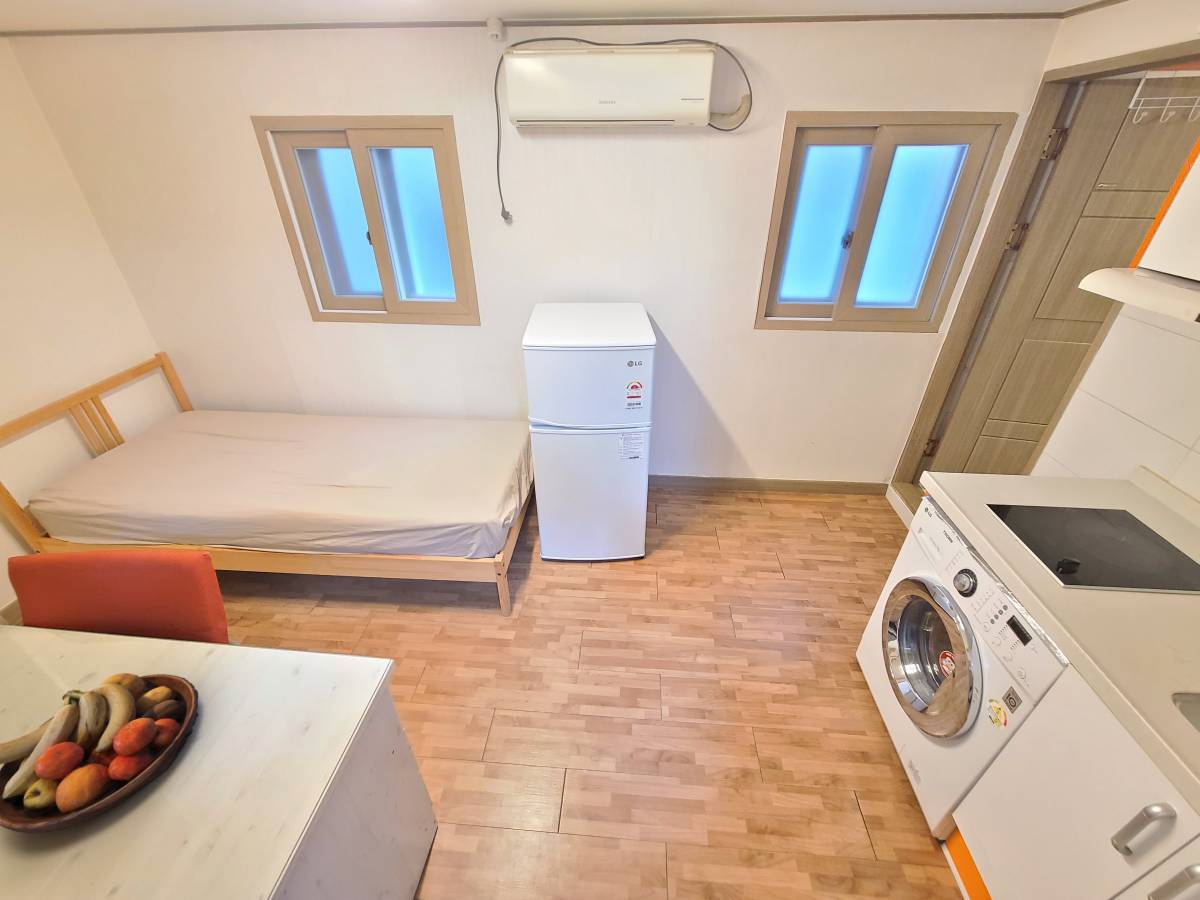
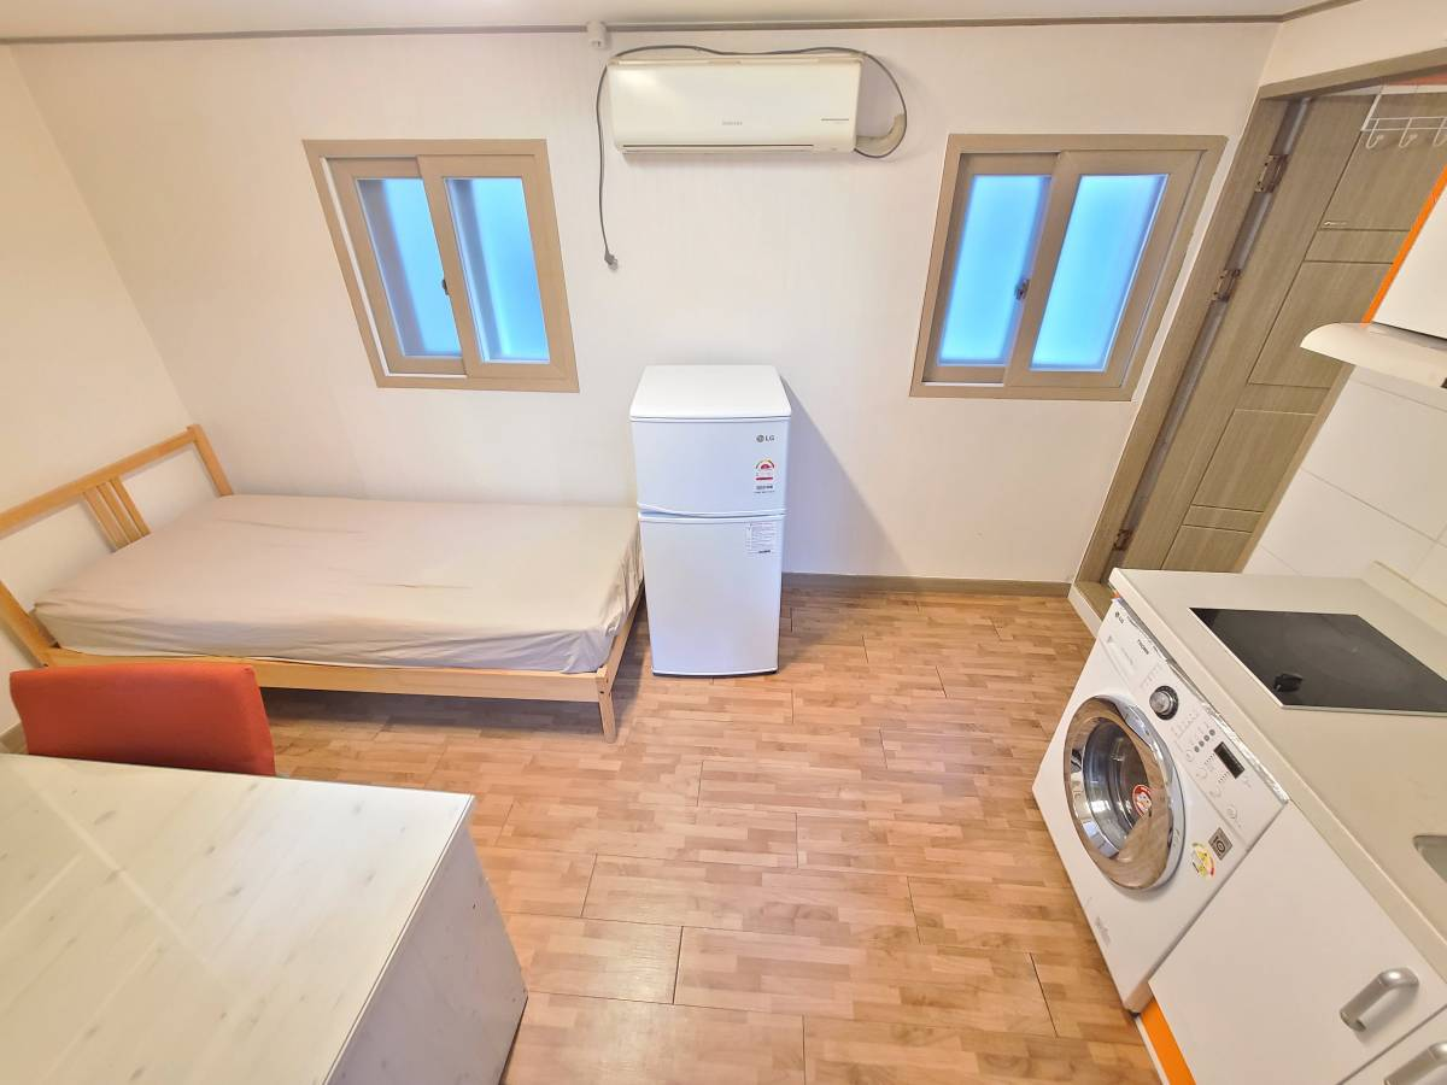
- fruit bowl [0,672,200,834]
